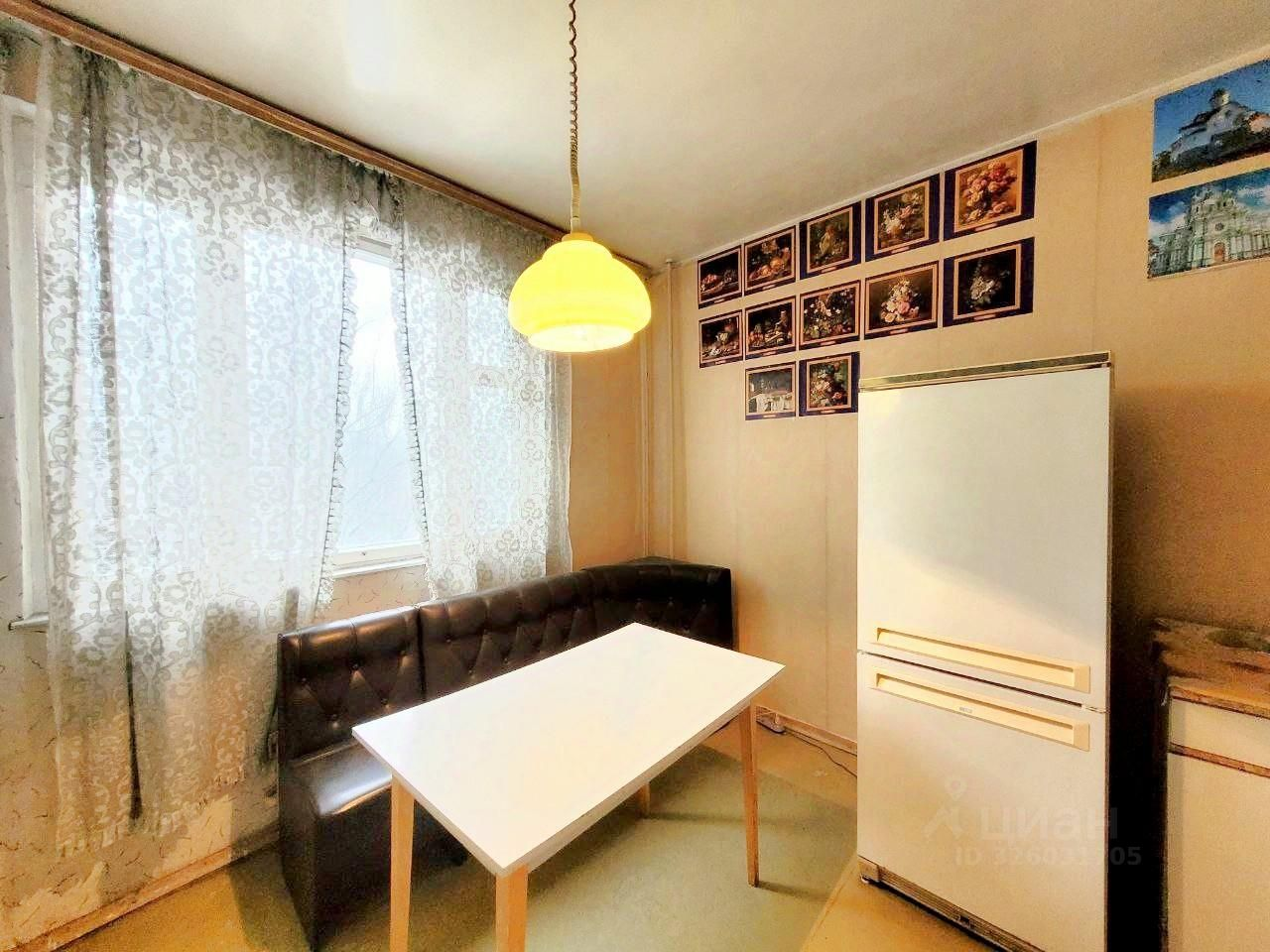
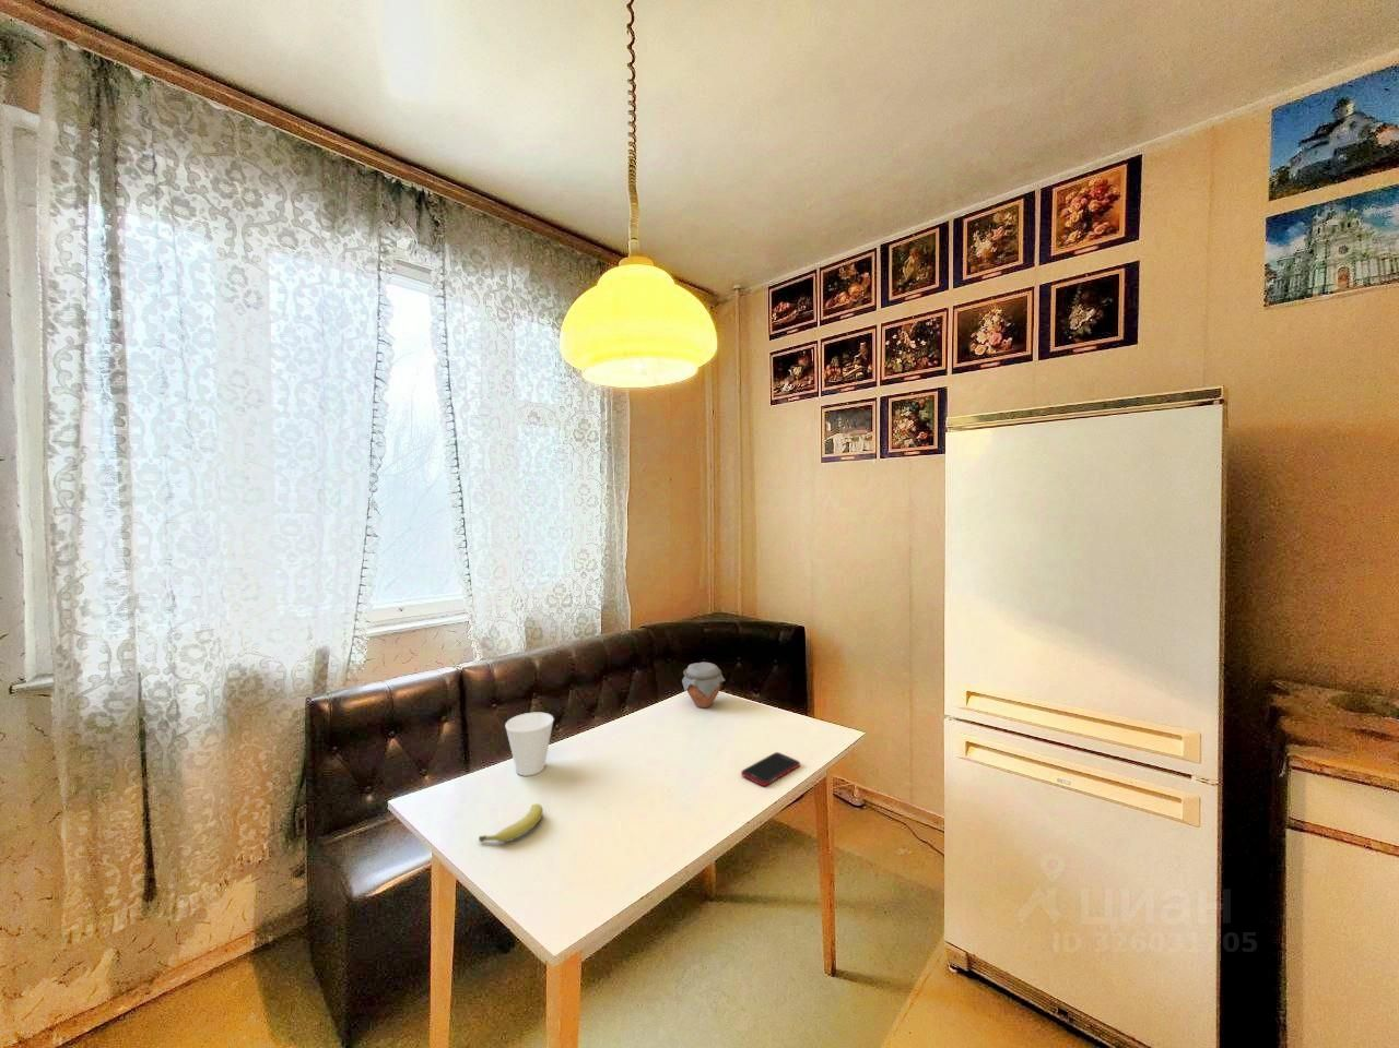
+ cell phone [740,751,801,787]
+ fruit [478,803,544,843]
+ cup [503,712,555,777]
+ jar [681,662,726,710]
